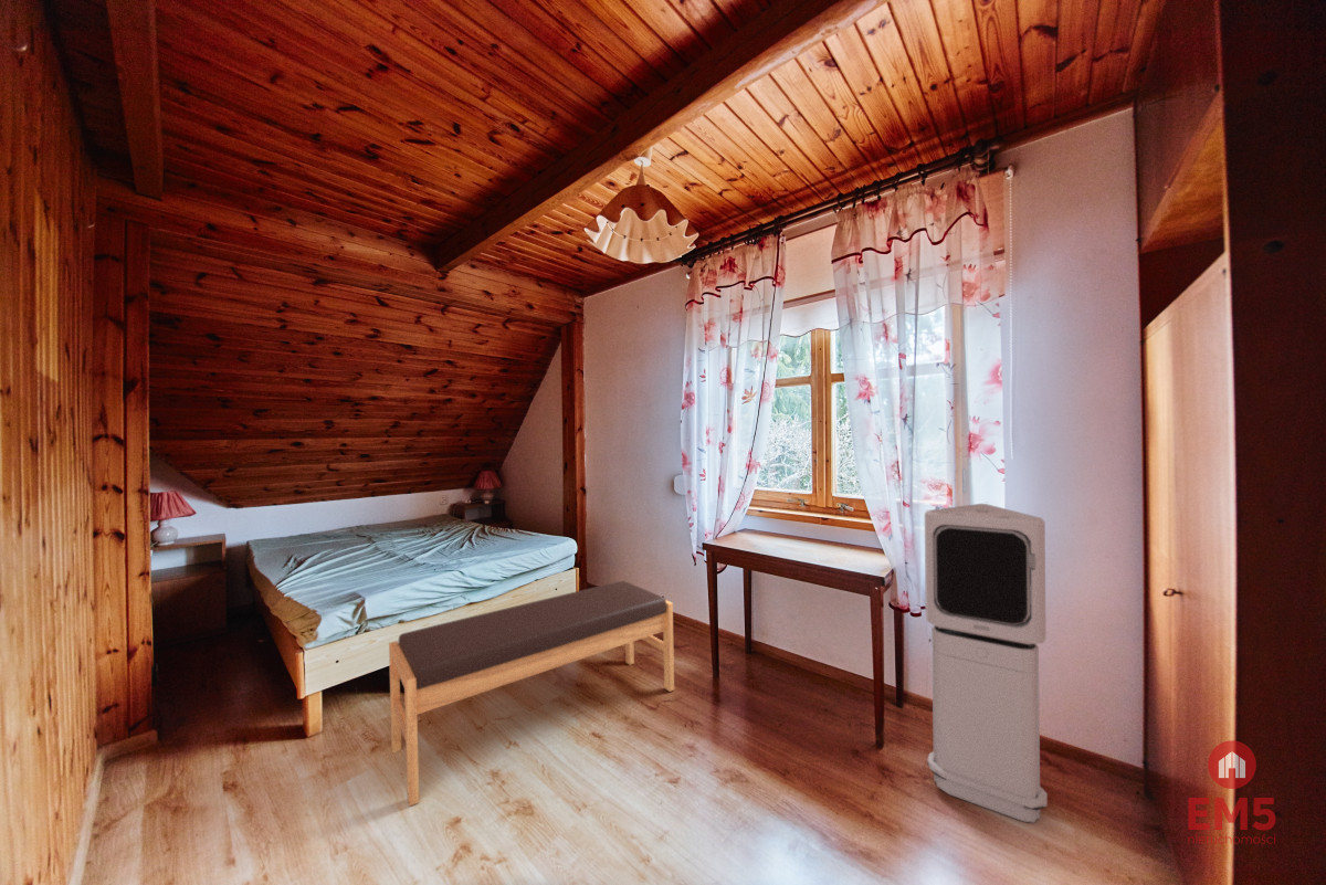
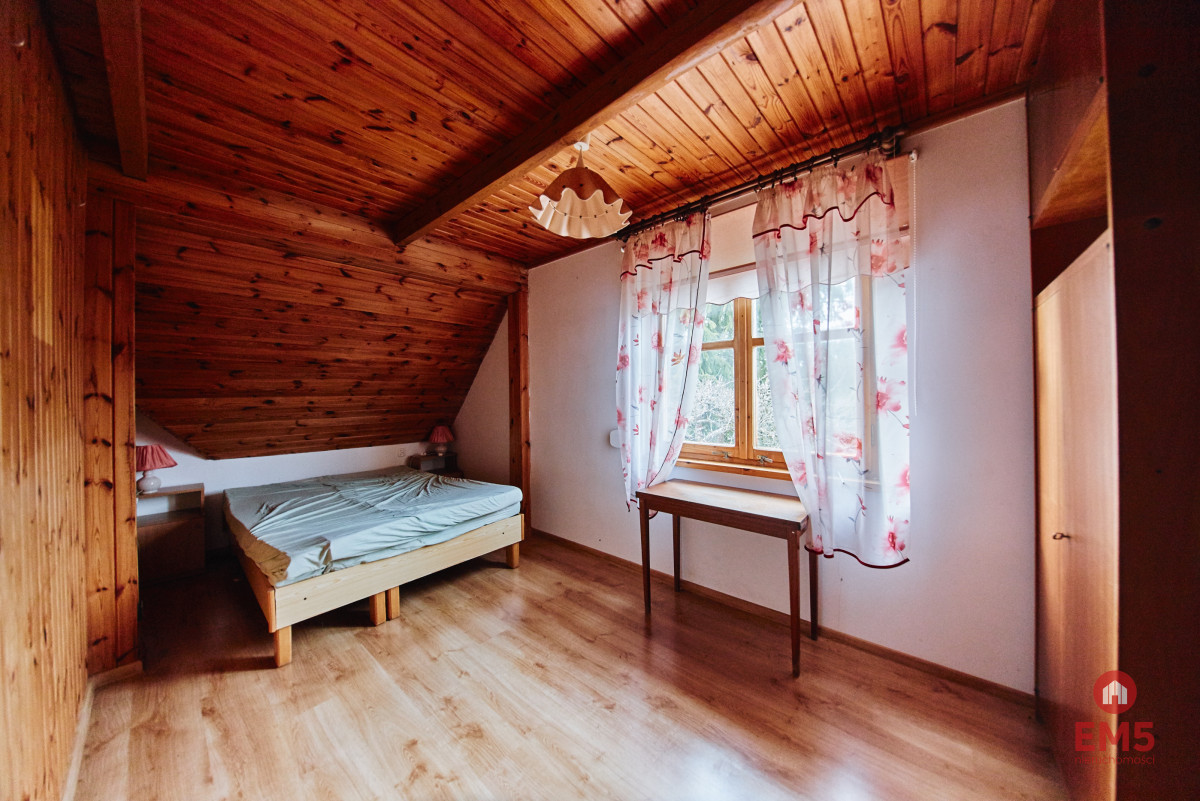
- air purifier [924,503,1049,823]
- bench [388,580,675,808]
